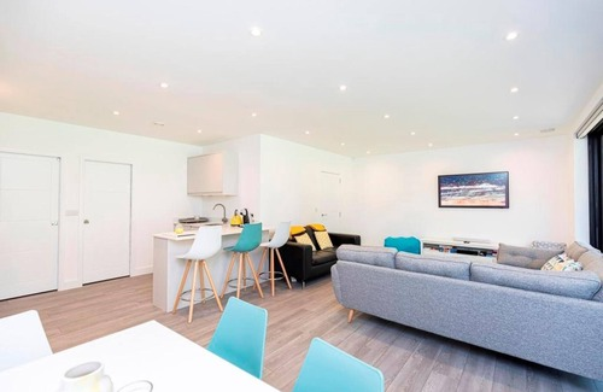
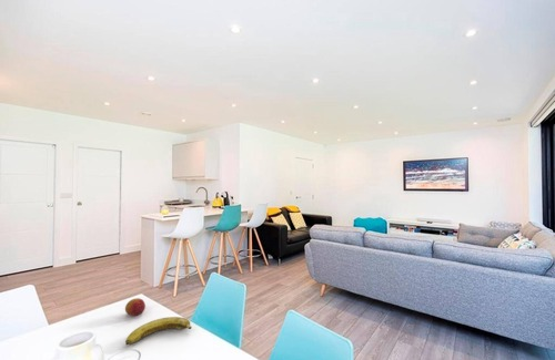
+ fruit [124,297,147,317]
+ banana [124,316,193,346]
